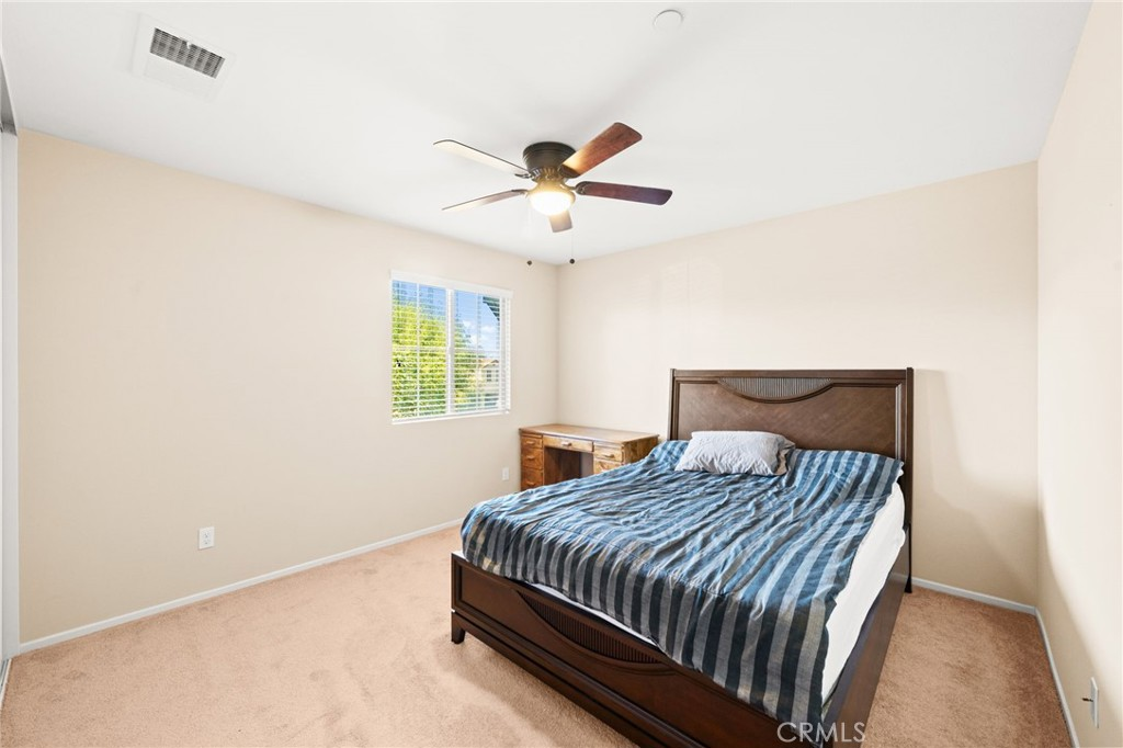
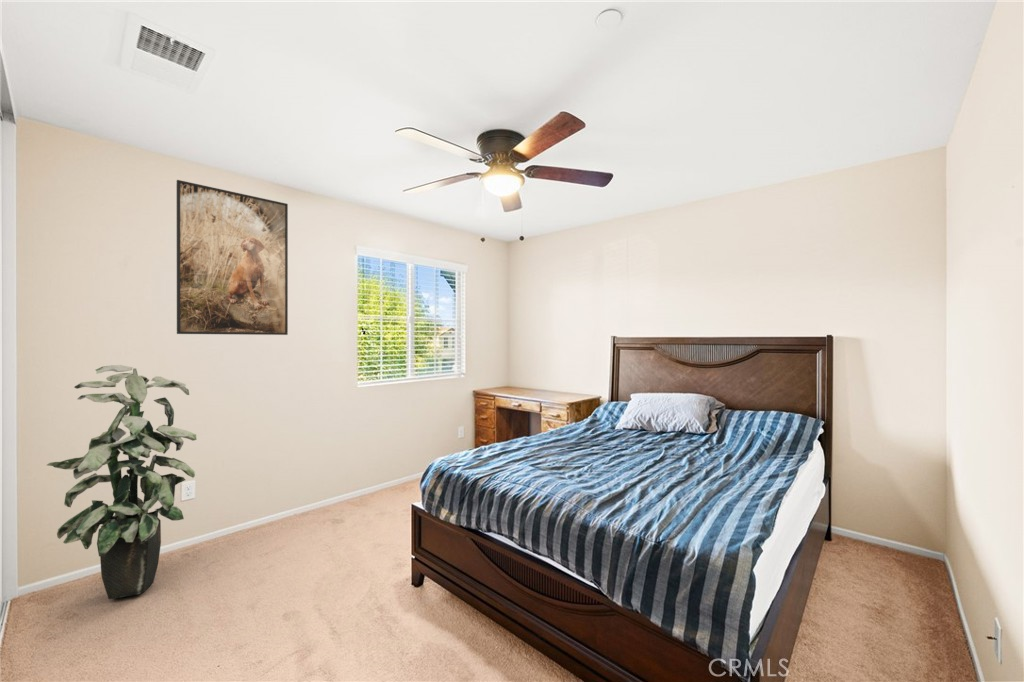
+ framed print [176,179,289,336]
+ indoor plant [46,364,197,600]
